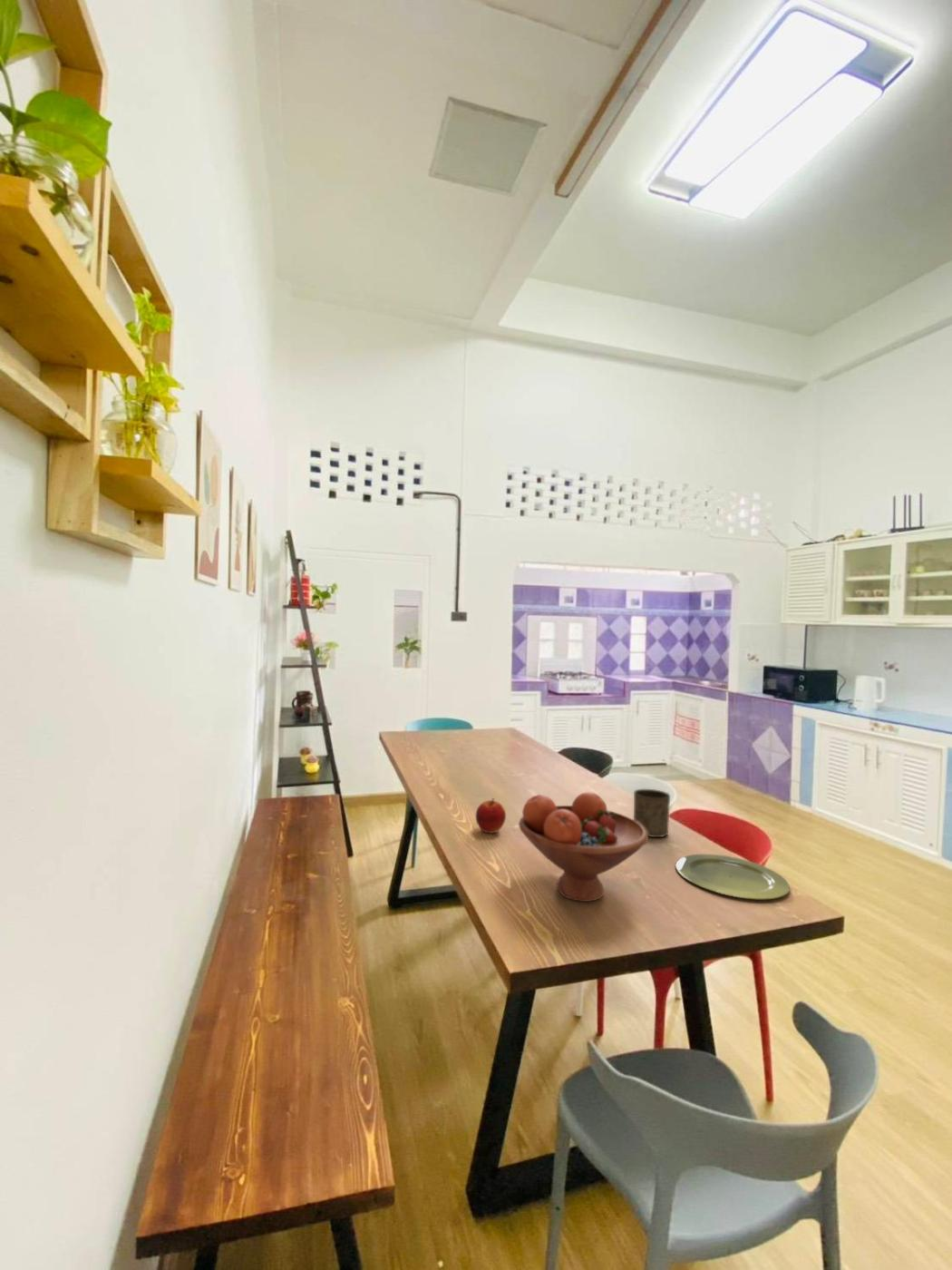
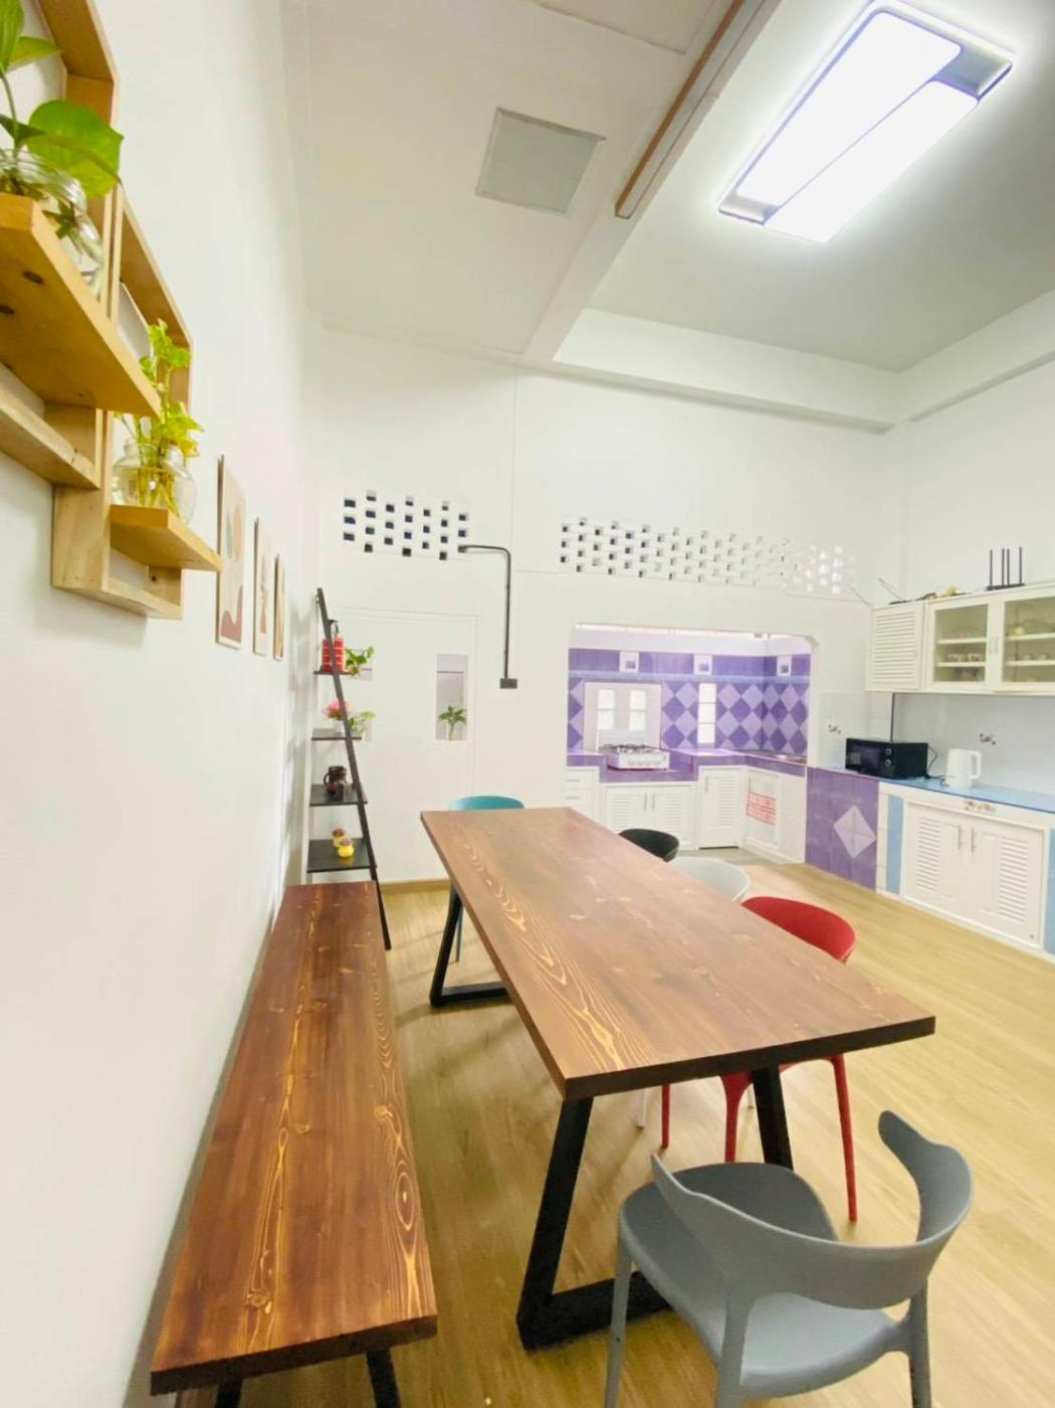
- fruit bowl [518,791,649,903]
- apple [475,797,507,834]
- plate [675,854,791,901]
- cup [633,788,671,838]
